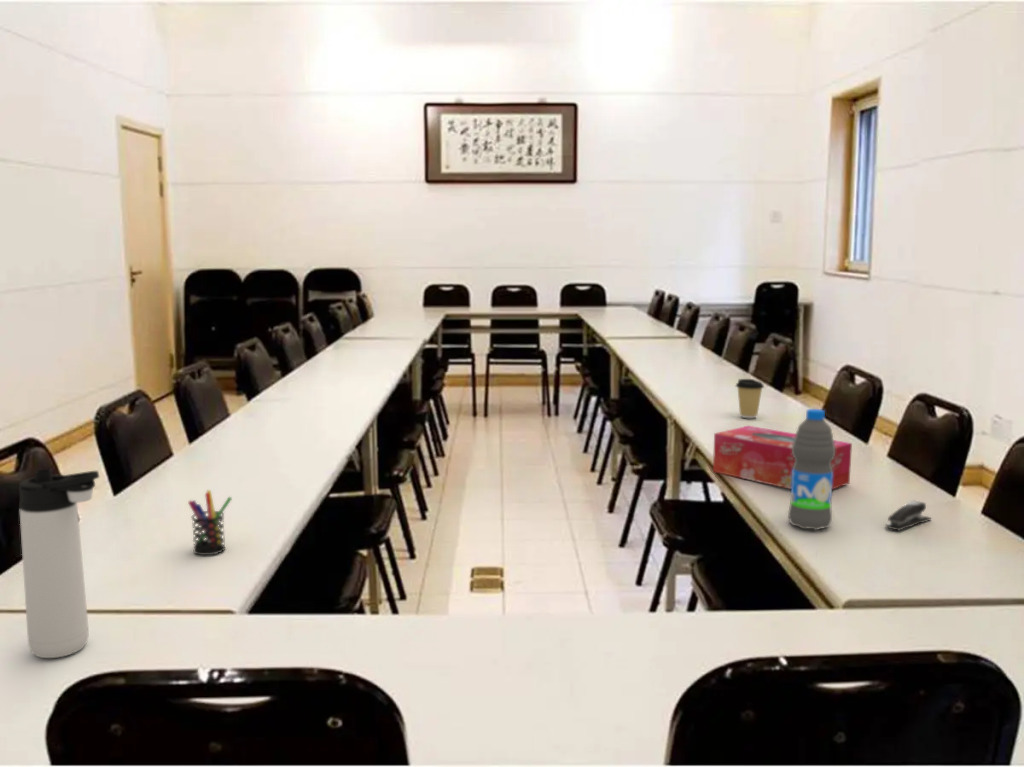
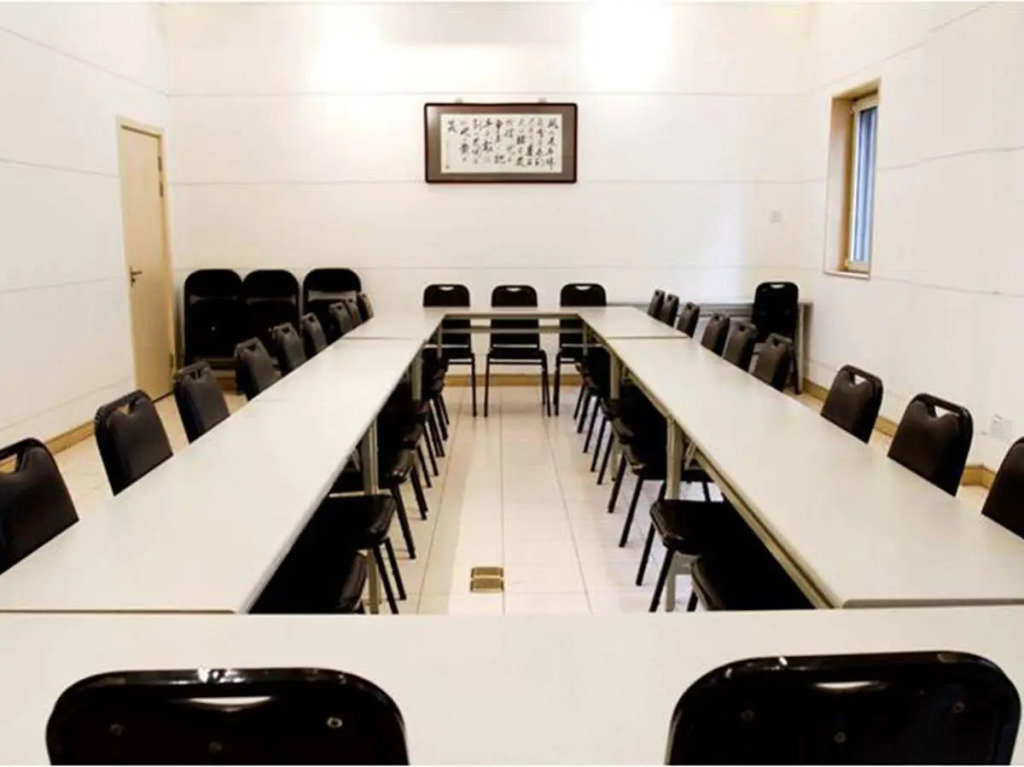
- tissue box [712,425,853,490]
- thermos bottle [18,468,100,659]
- water bottle [787,408,835,531]
- coffee cup [735,378,765,419]
- pen holder [187,489,233,556]
- stapler [884,500,932,532]
